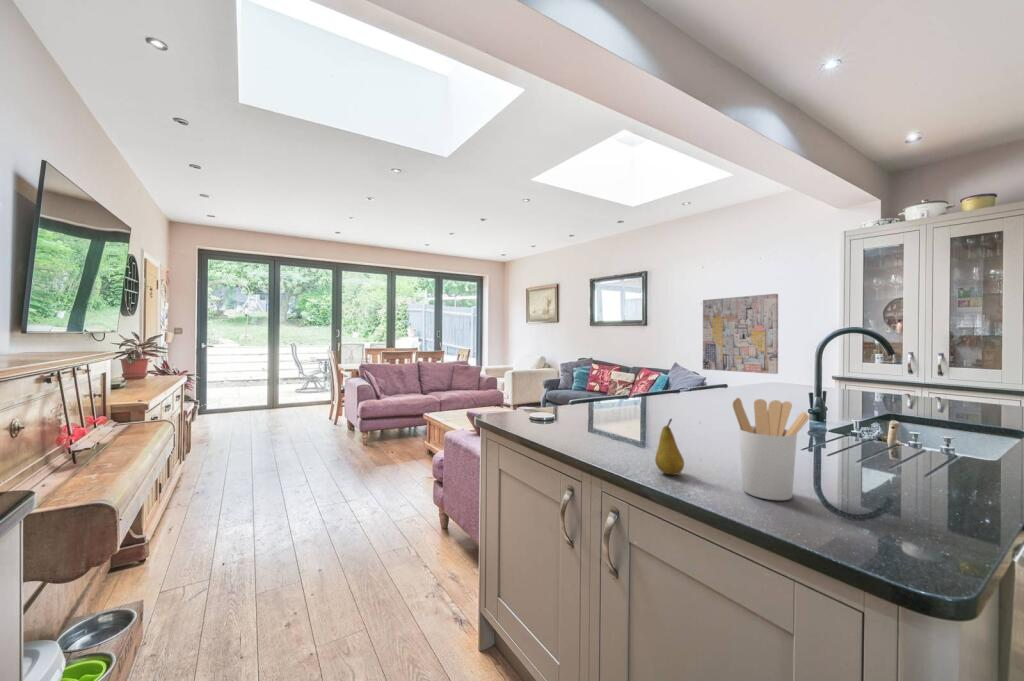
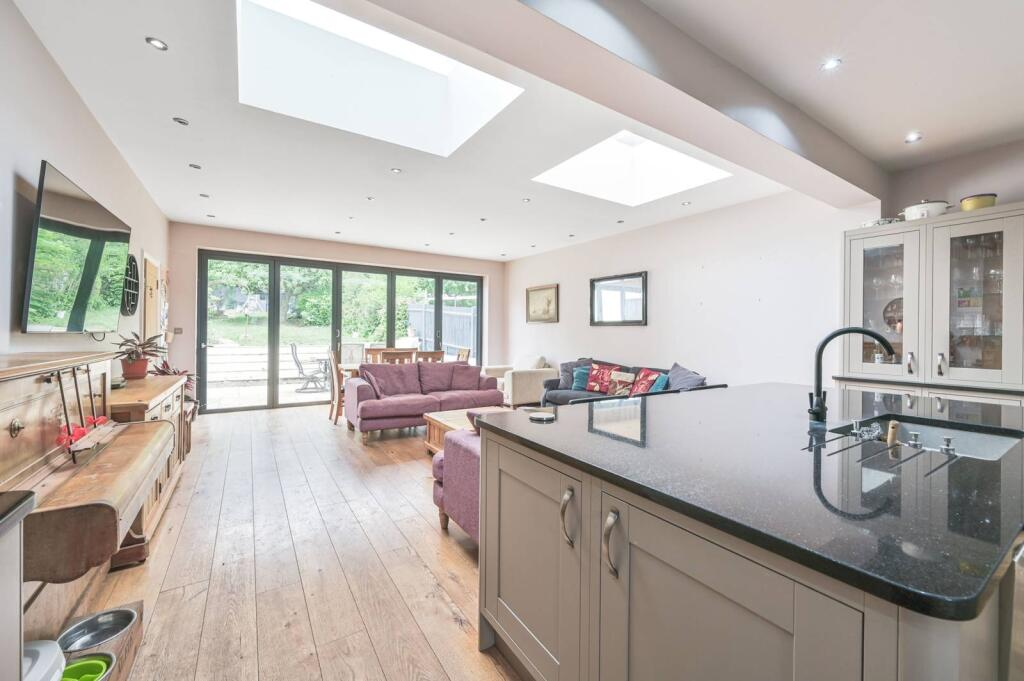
- fruit [654,418,685,476]
- utensil holder [732,397,811,501]
- wall art [702,293,779,375]
